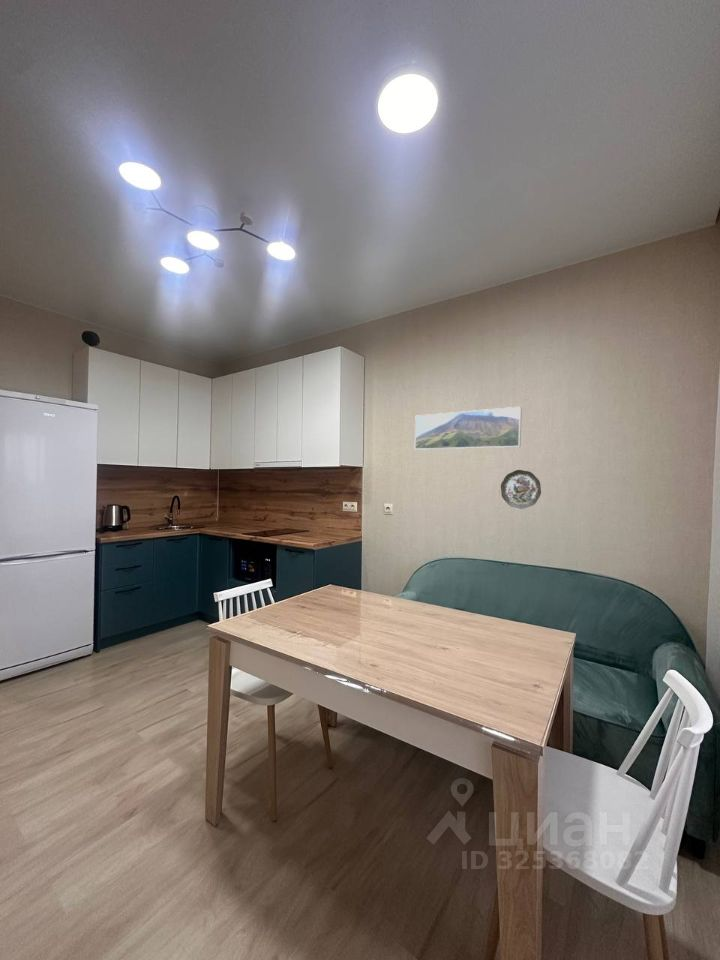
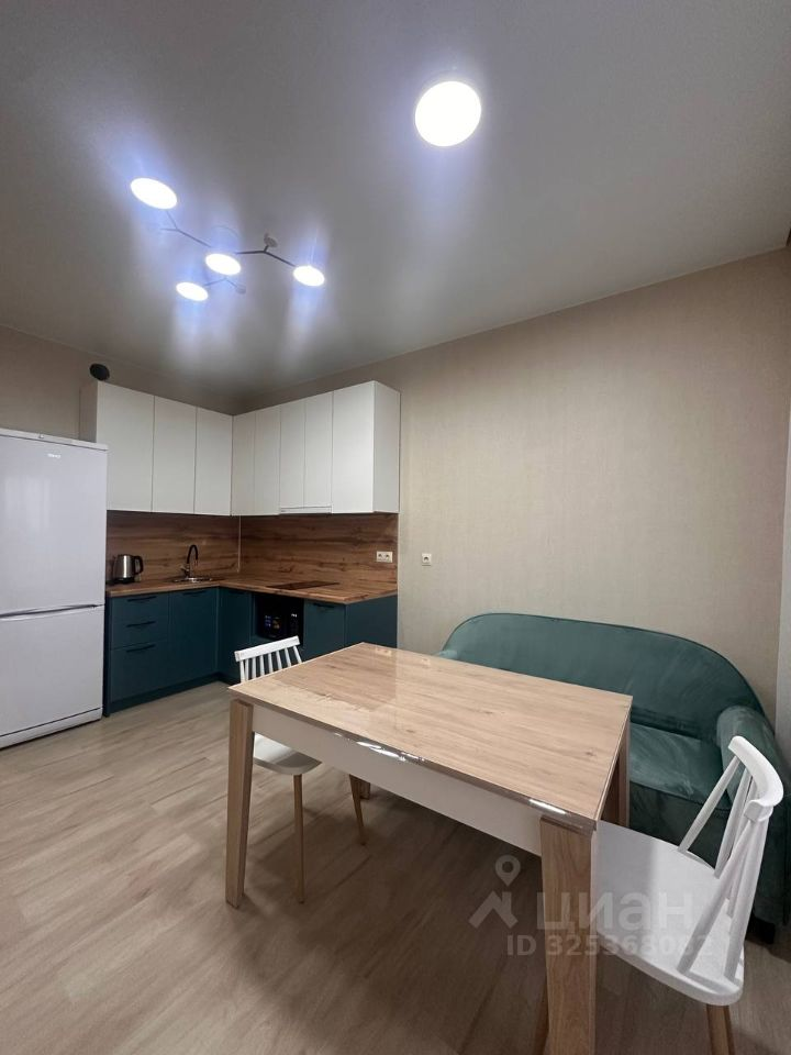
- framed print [414,406,523,451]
- decorative plate [500,469,542,510]
